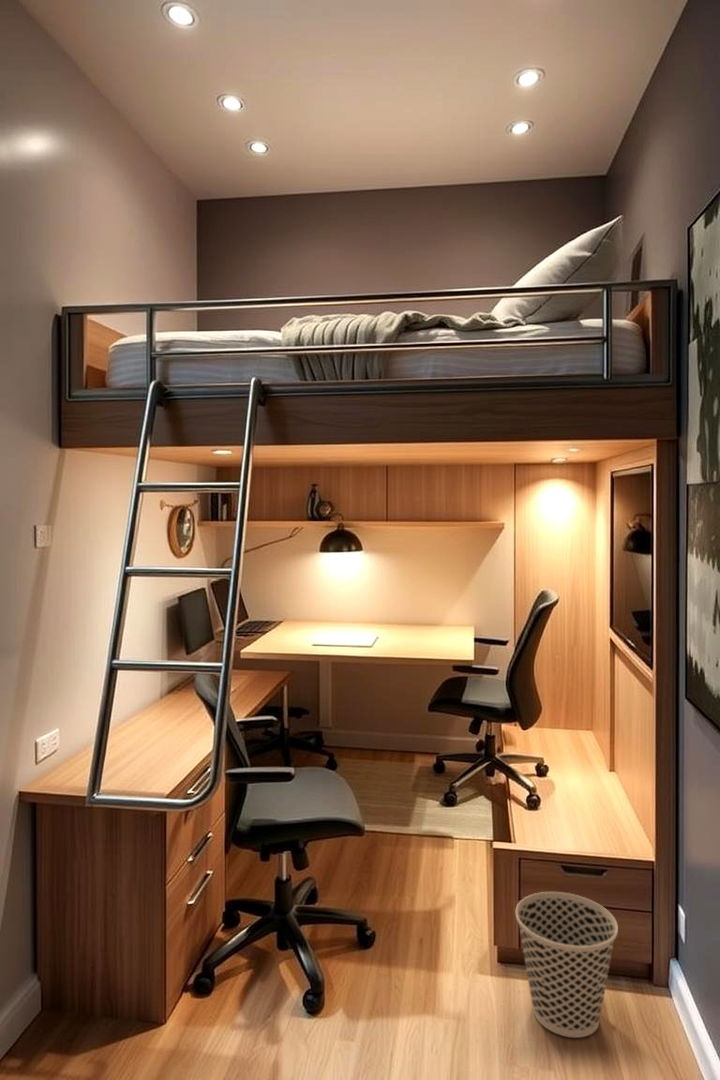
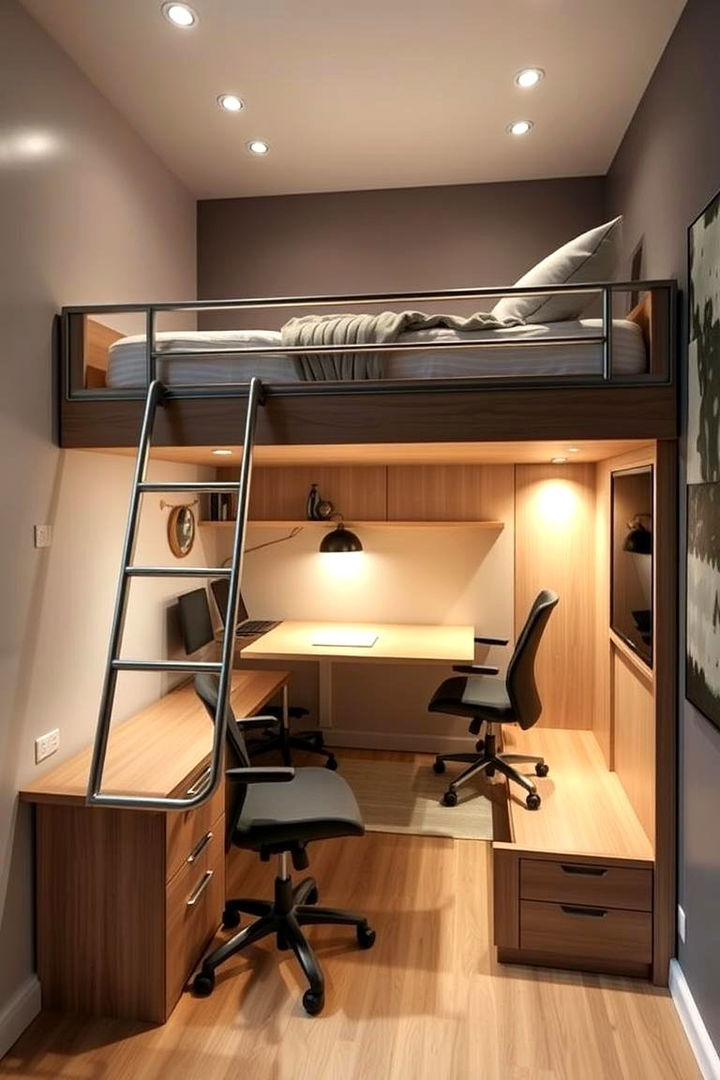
- wastebasket [515,891,619,1039]
